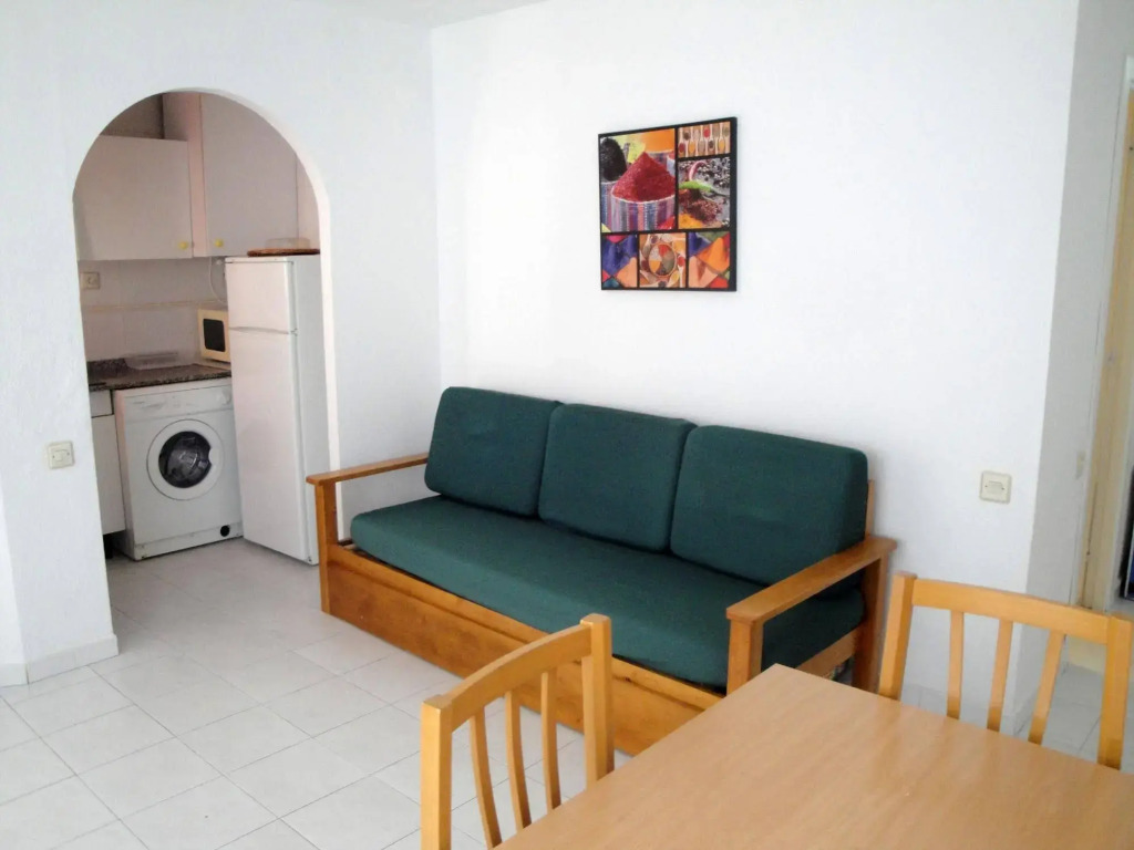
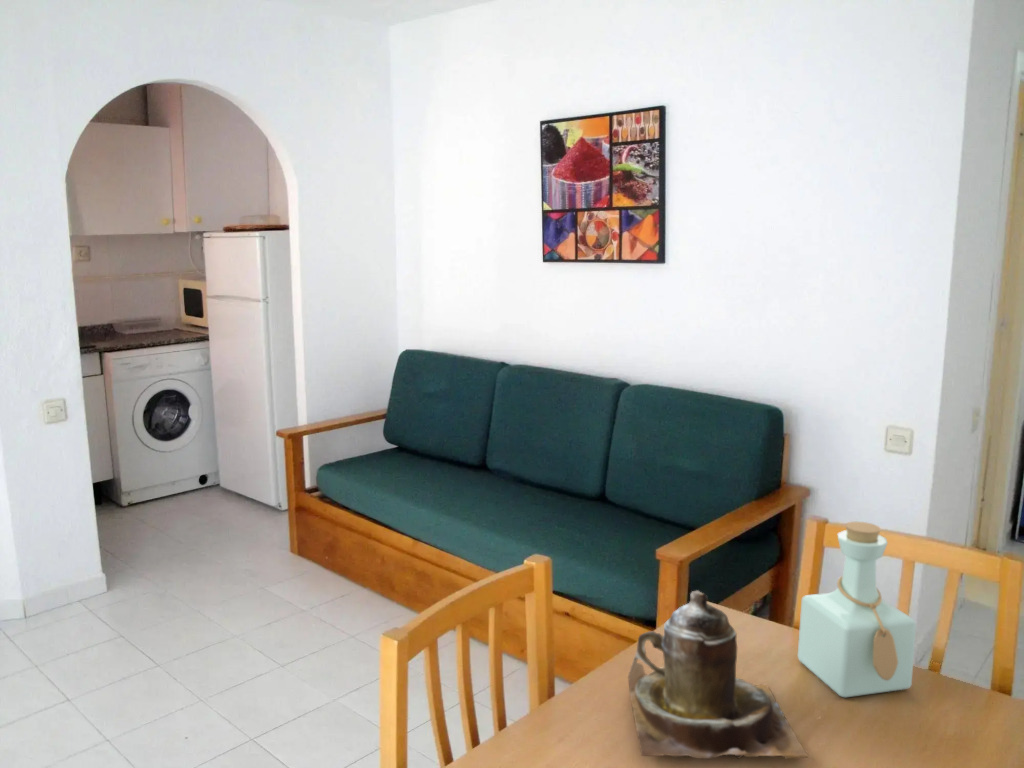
+ teapot [627,589,811,760]
+ bottle [797,521,917,698]
